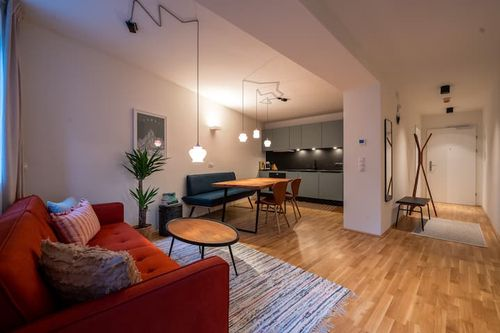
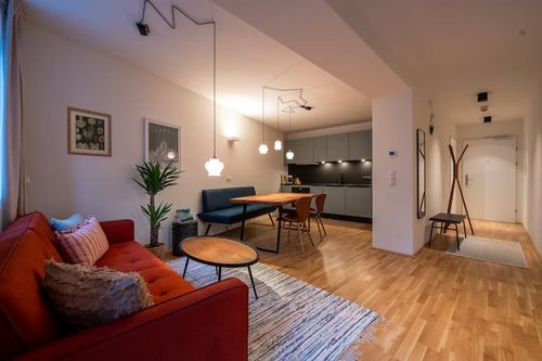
+ wall art [66,105,113,158]
